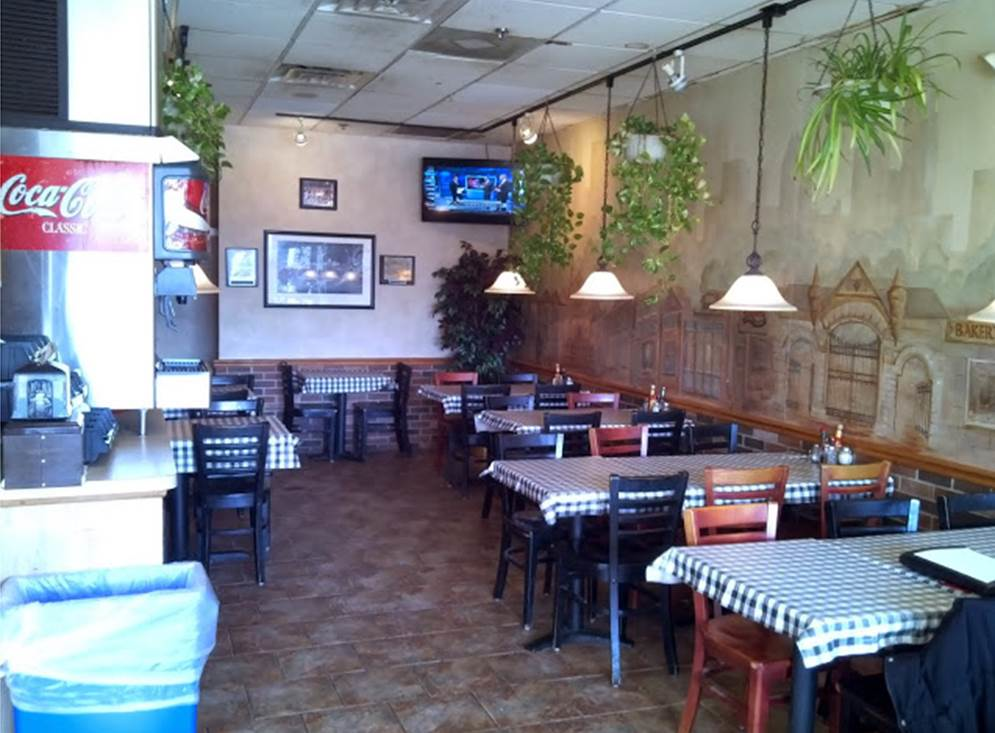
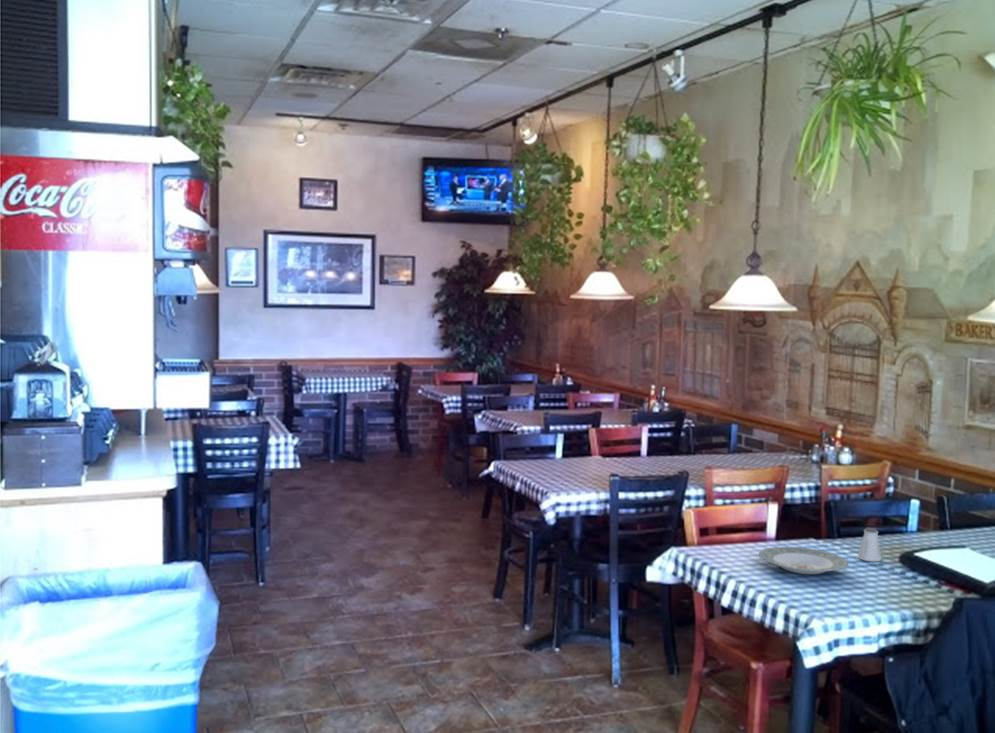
+ saltshaker [857,527,882,563]
+ plate [758,546,850,575]
